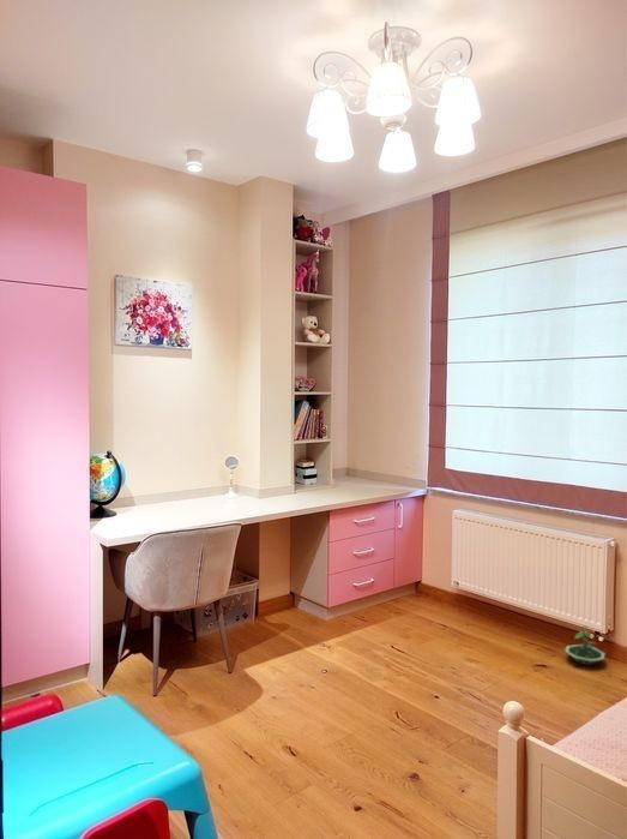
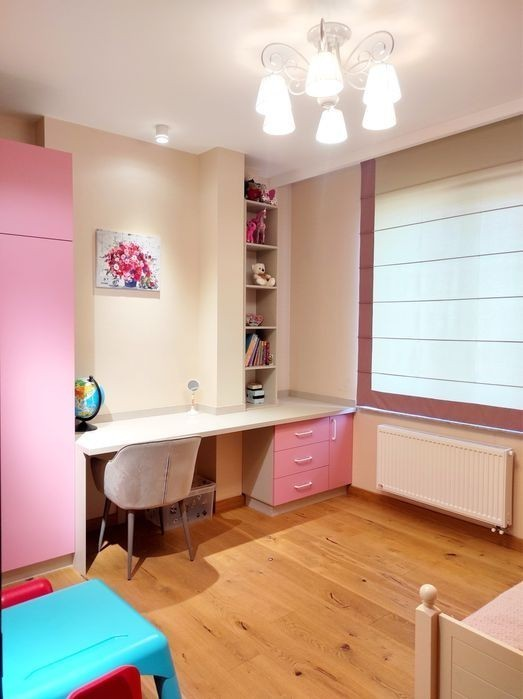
- terrarium [563,624,607,666]
